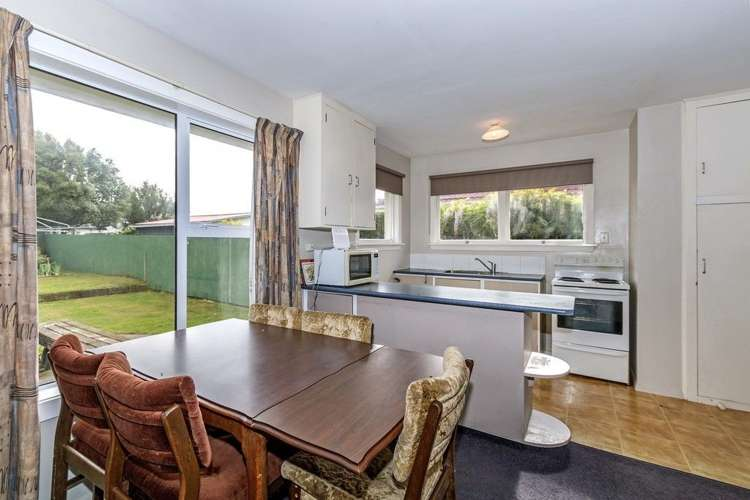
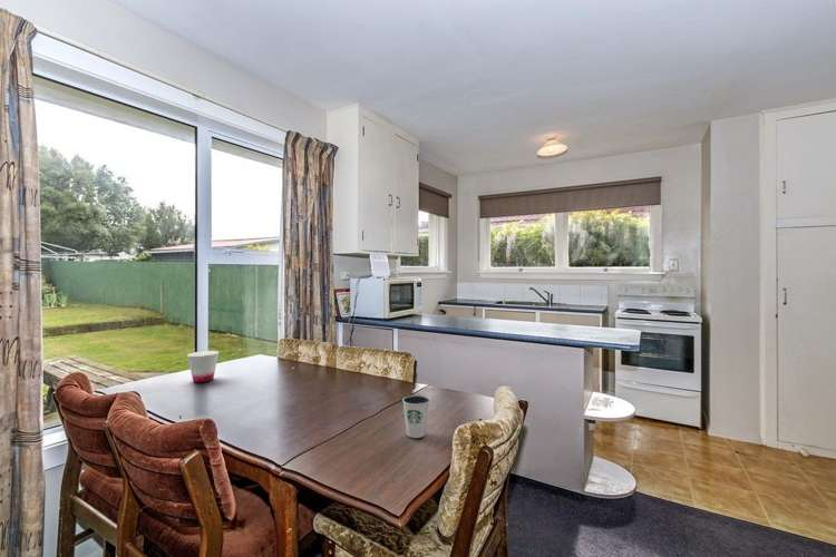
+ cup [186,350,220,383]
+ dixie cup [401,394,431,439]
